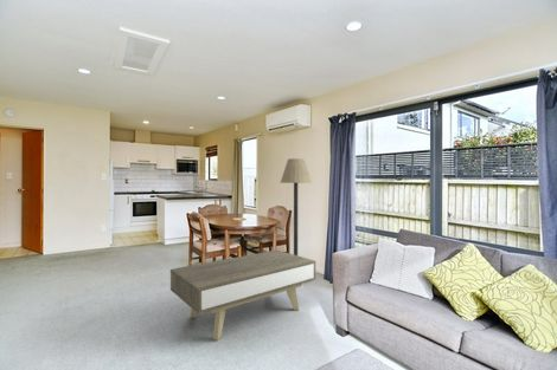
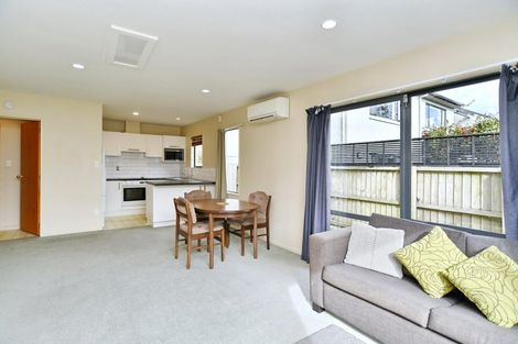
- coffee table [169,249,316,342]
- floor lamp [278,157,313,257]
